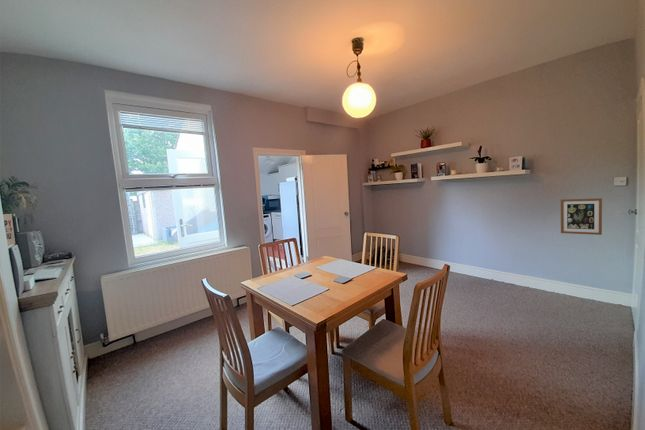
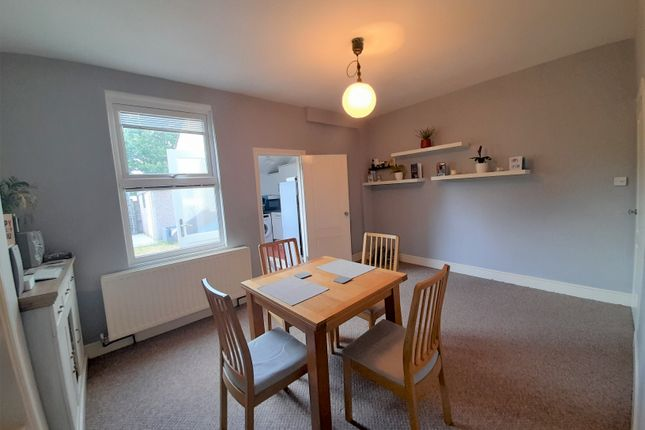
- wall art [560,197,603,236]
